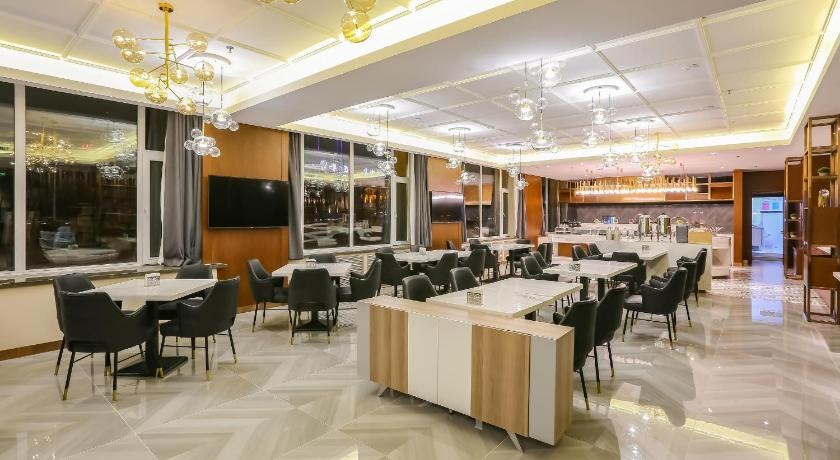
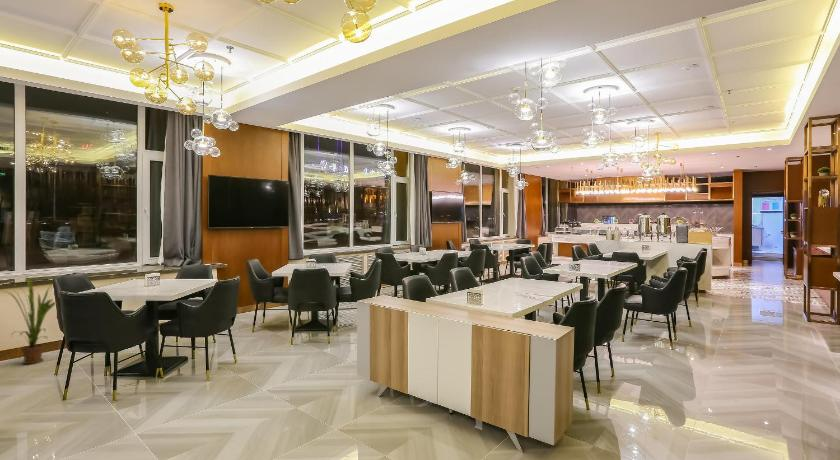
+ house plant [0,275,56,365]
